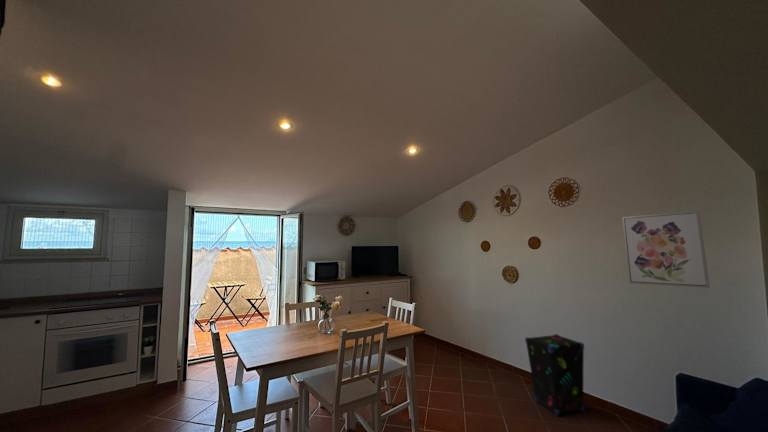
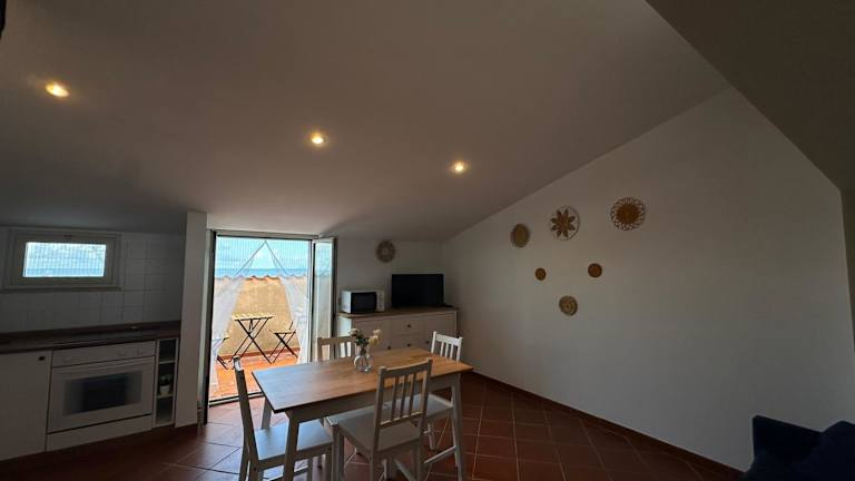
- speaker [524,333,586,417]
- wall art [621,210,711,289]
